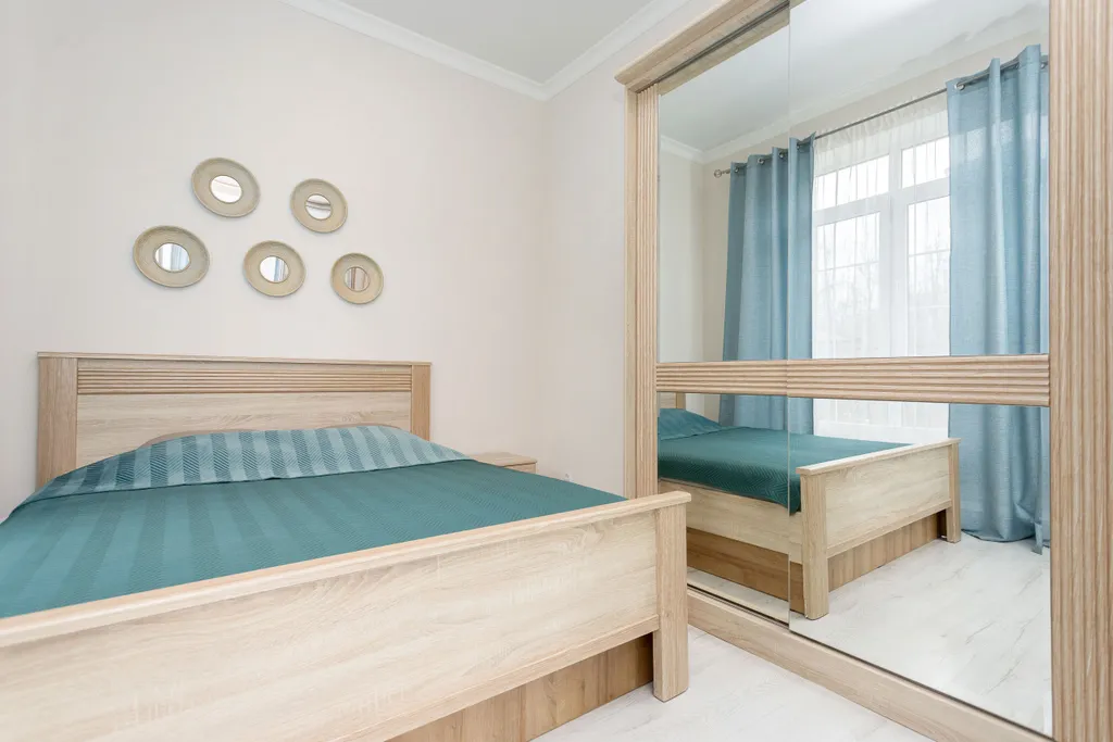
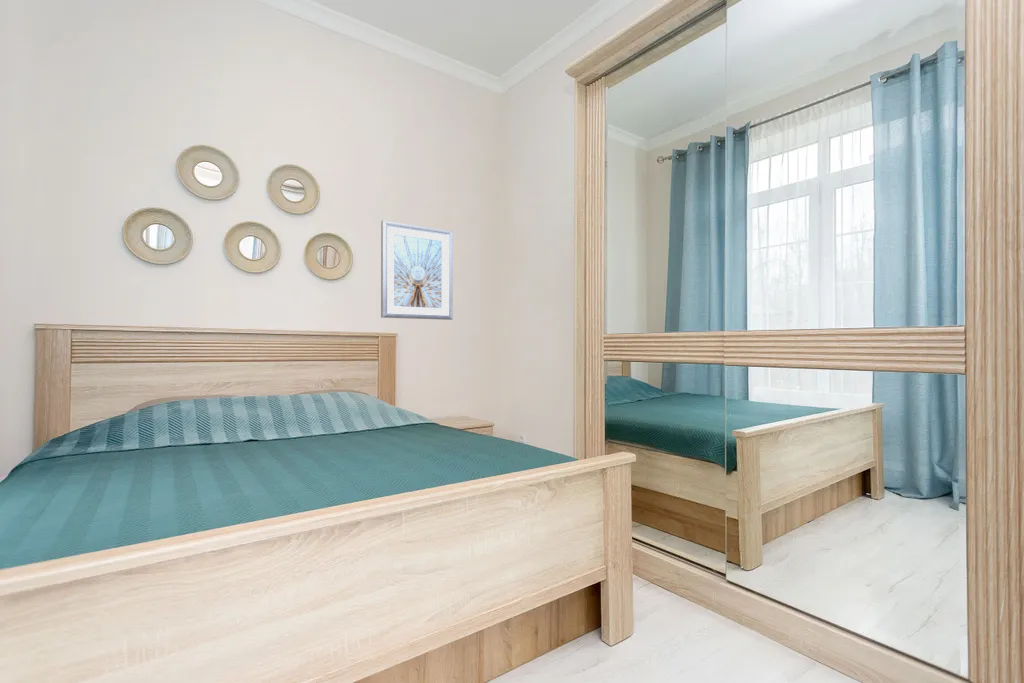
+ picture frame [380,219,454,321]
